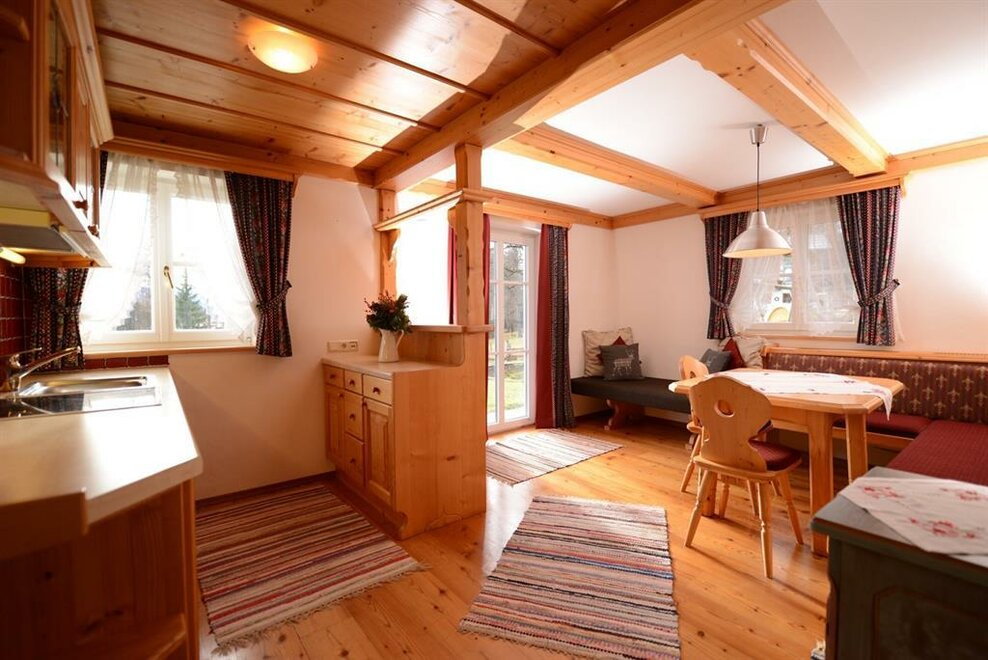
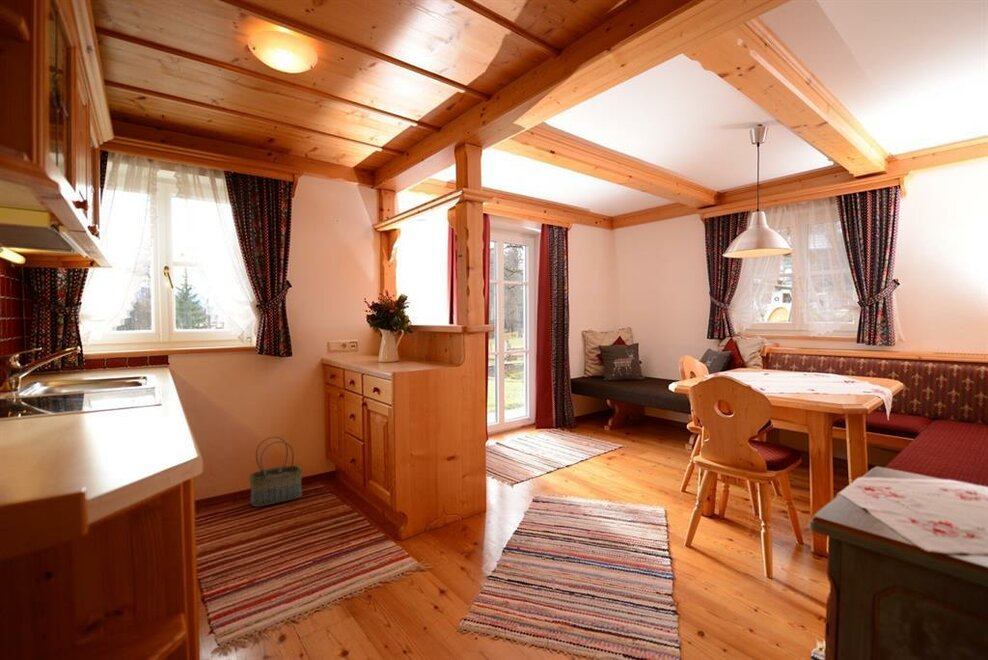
+ basket [248,436,304,508]
